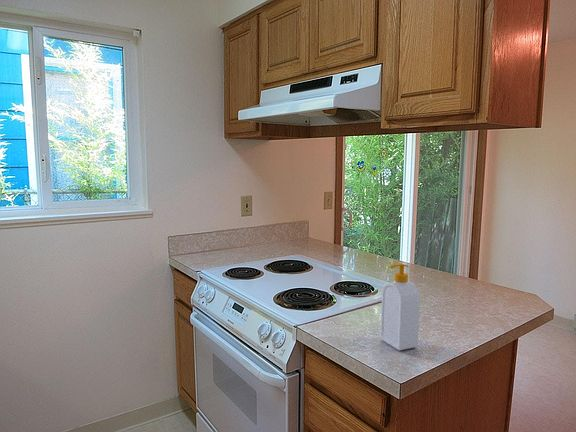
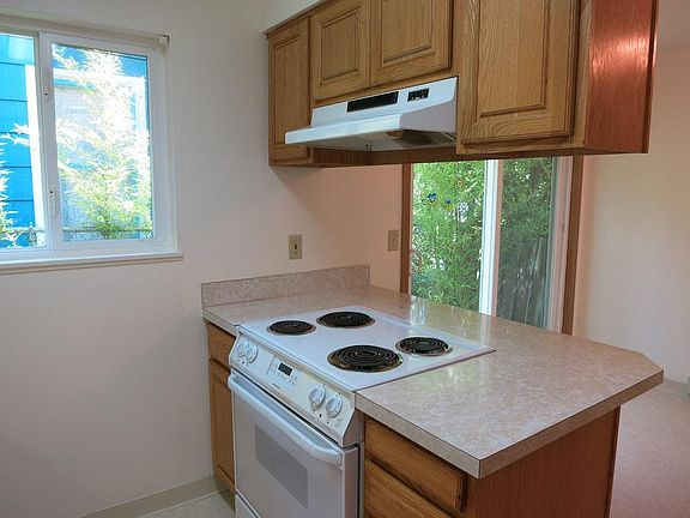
- soap bottle [379,262,421,351]
